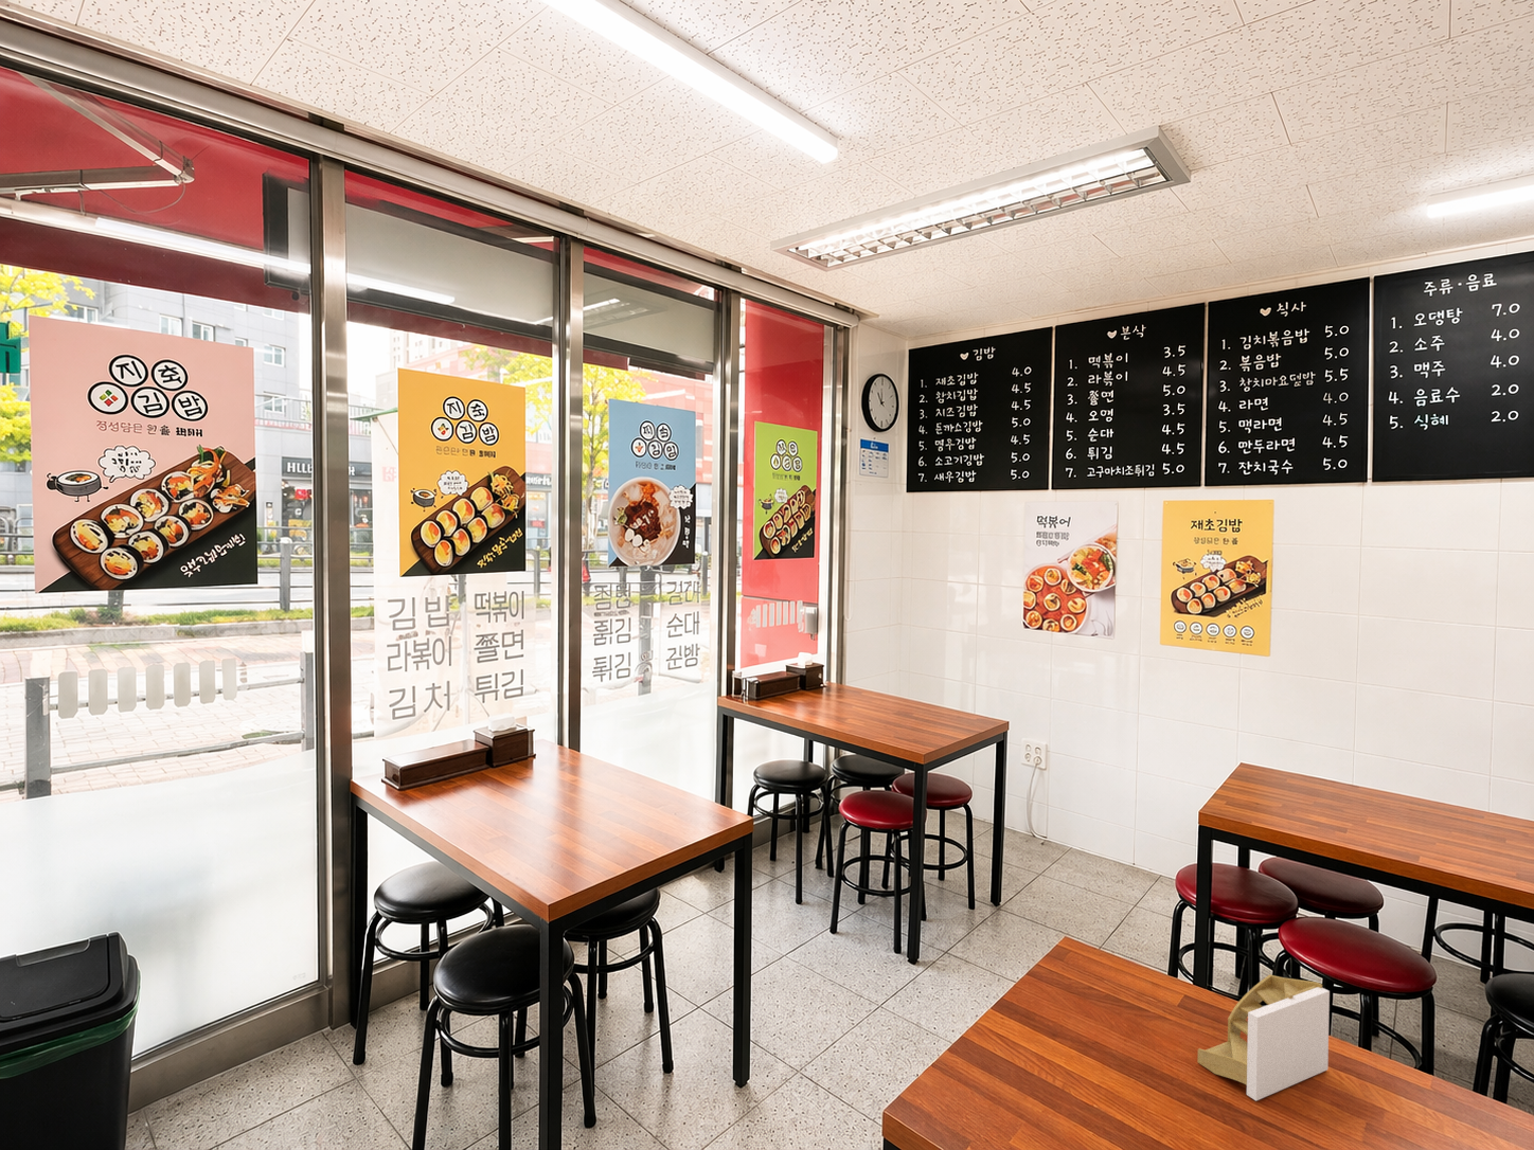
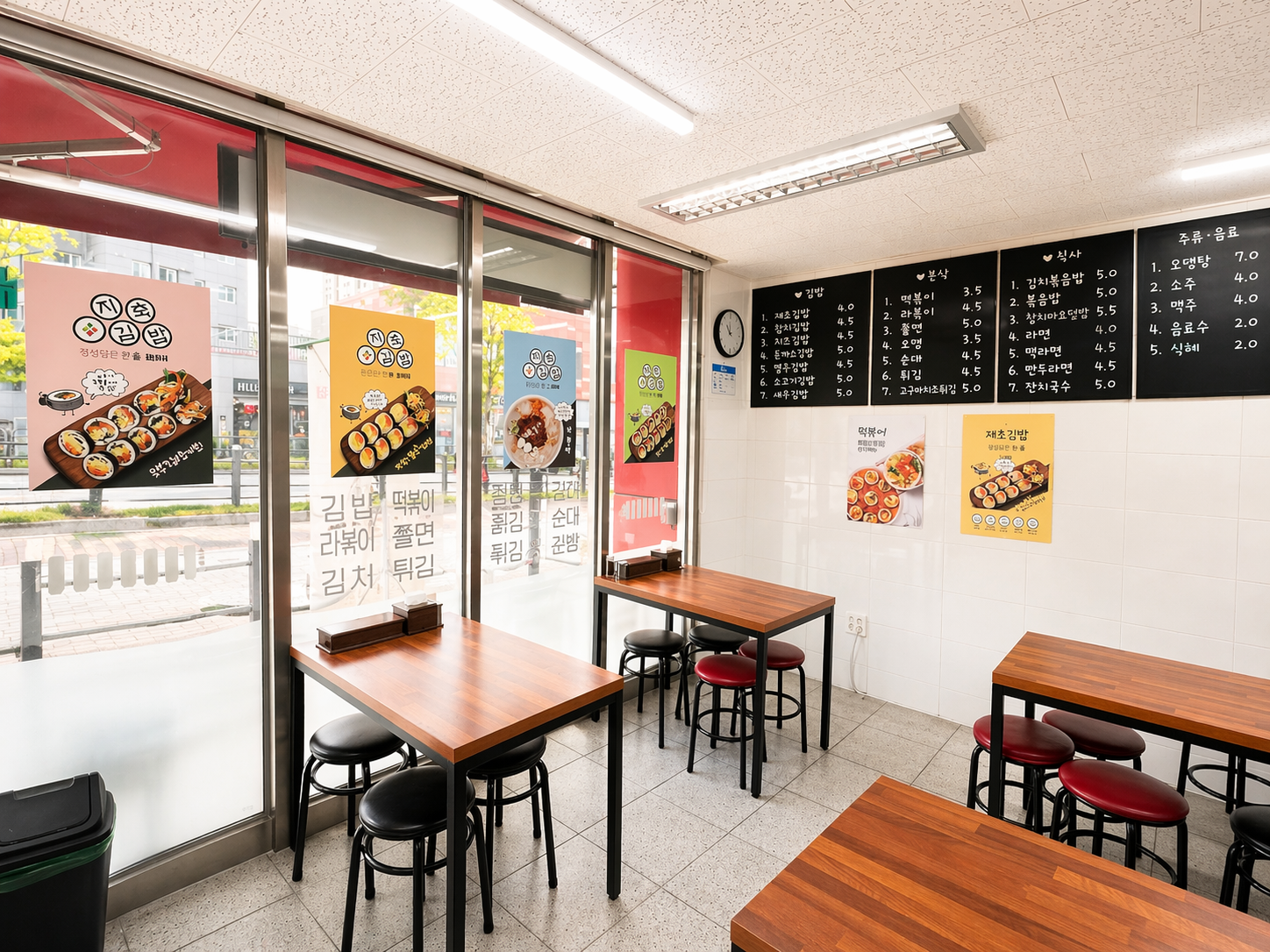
- napkin holder [1197,974,1331,1103]
